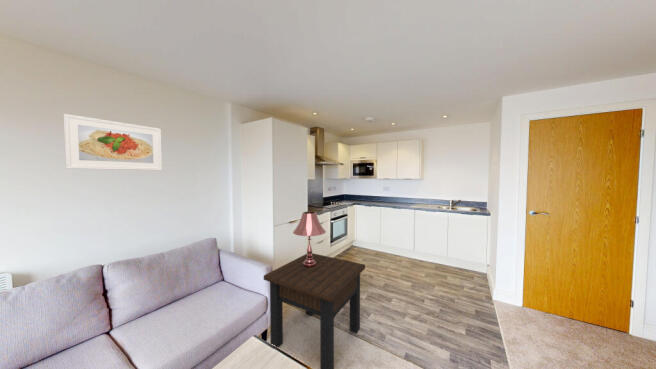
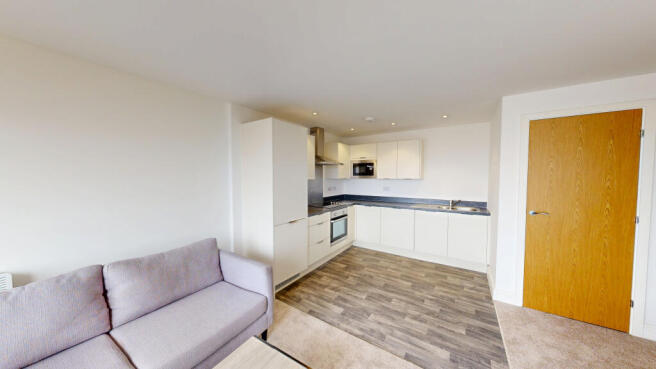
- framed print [62,113,163,171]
- side table [263,252,366,369]
- table lamp [292,211,327,268]
